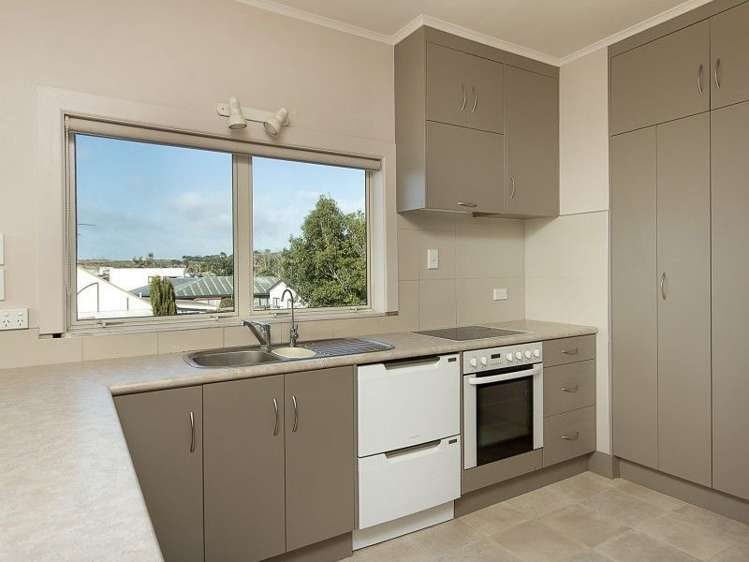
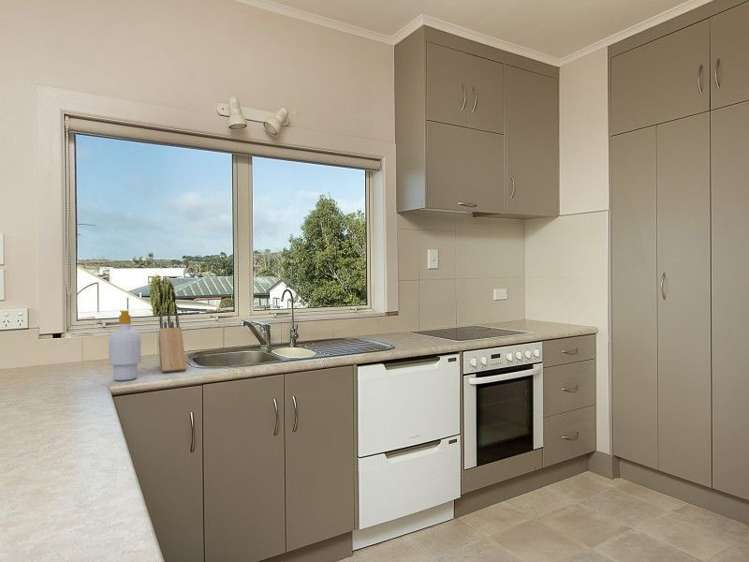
+ knife block [158,313,187,373]
+ soap bottle [108,310,142,382]
